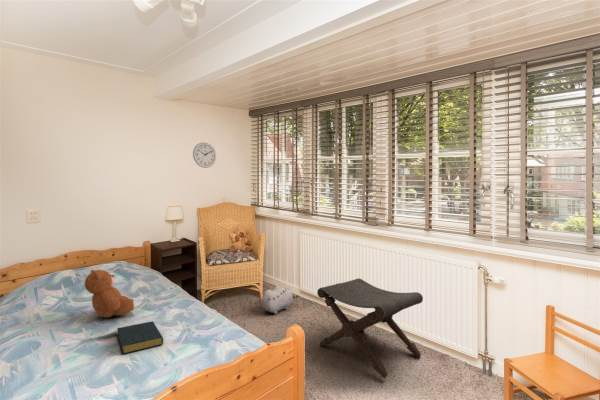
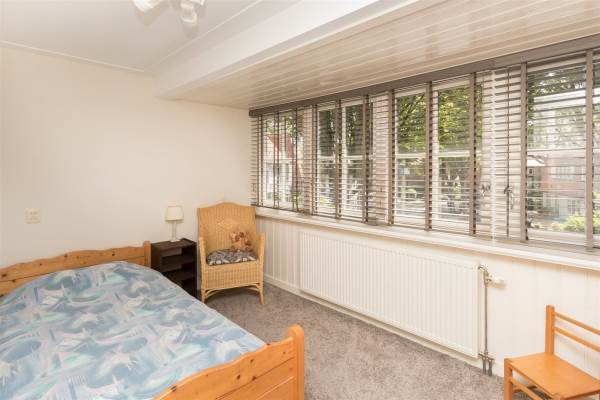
- plush toy [260,285,300,315]
- wall clock [192,142,217,169]
- footstool [316,277,424,379]
- teddy bear [84,268,135,319]
- hardback book [116,320,164,355]
